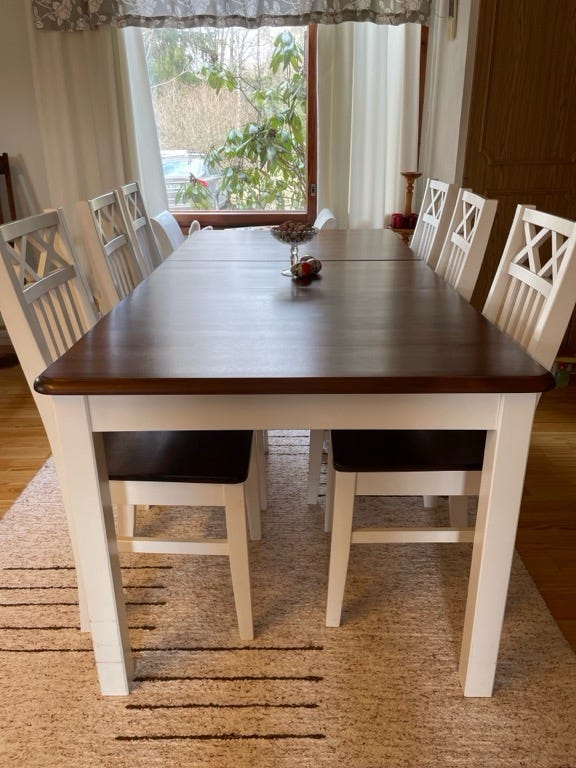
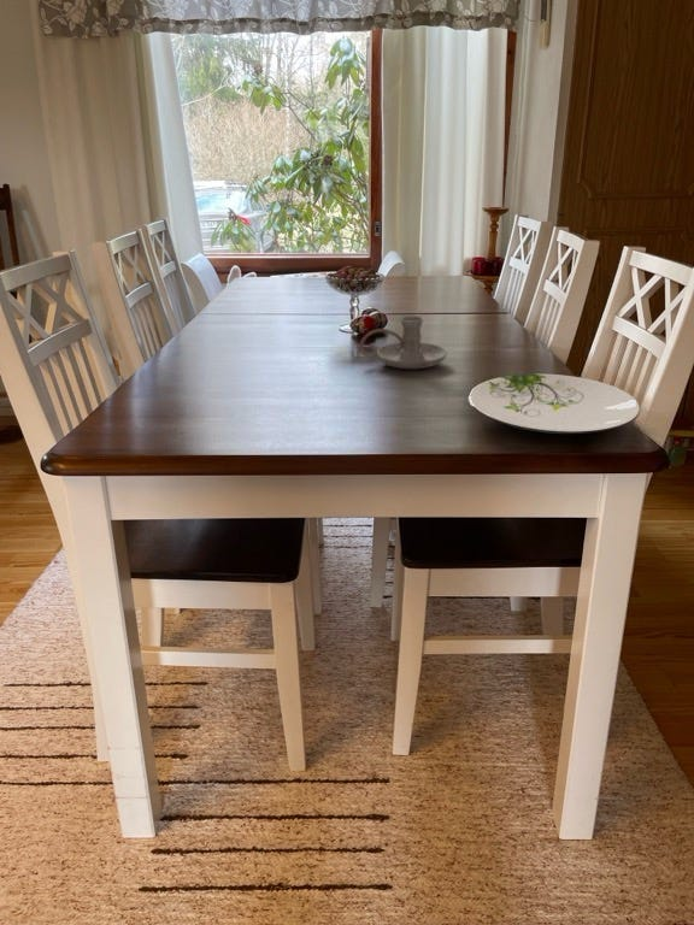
+ candle holder [359,314,448,370]
+ plate [467,373,641,435]
